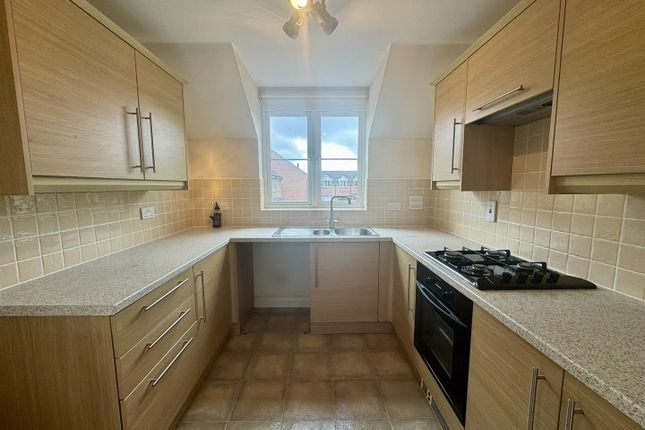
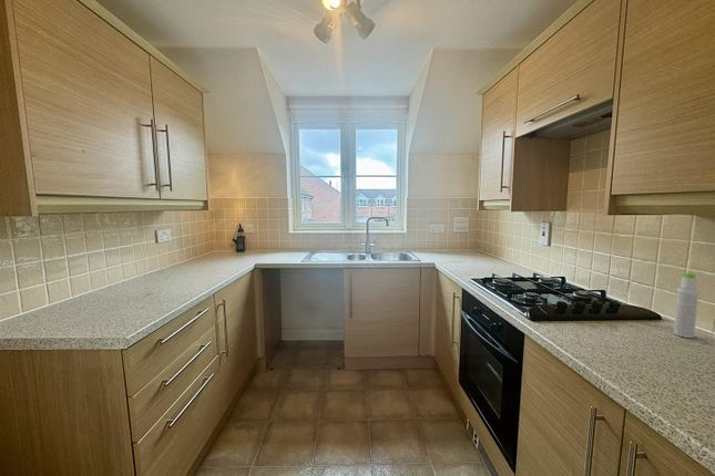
+ bottle [673,272,699,339]
